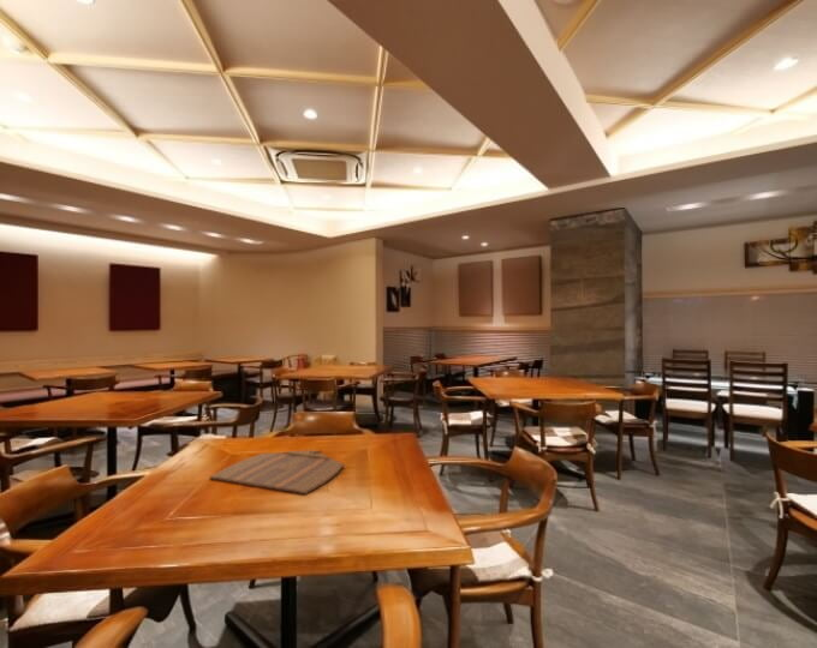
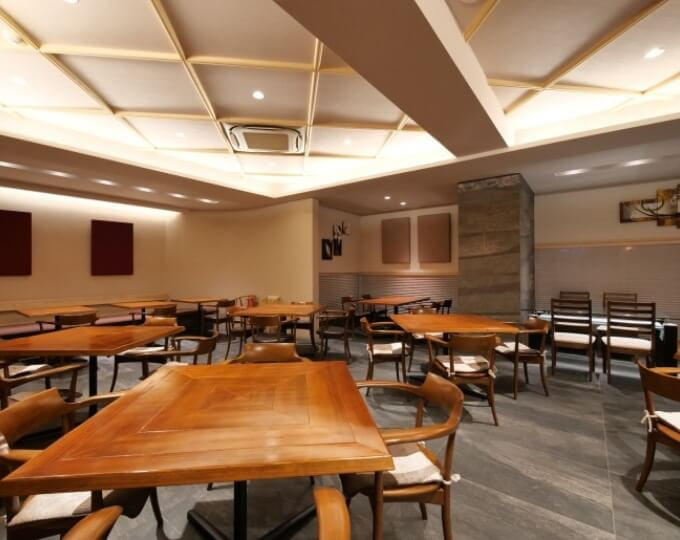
- cutting board [209,449,345,496]
